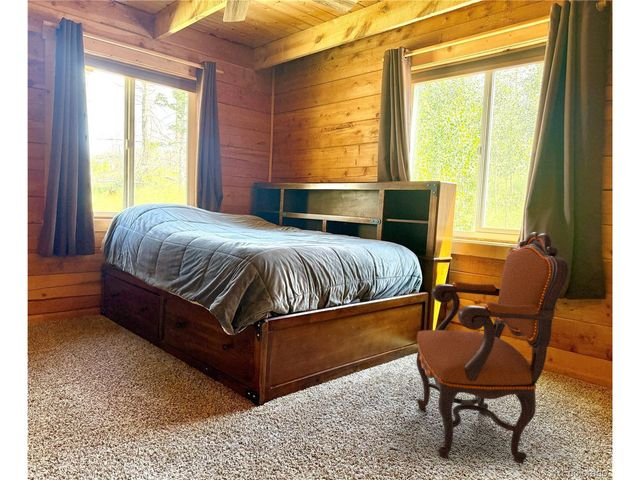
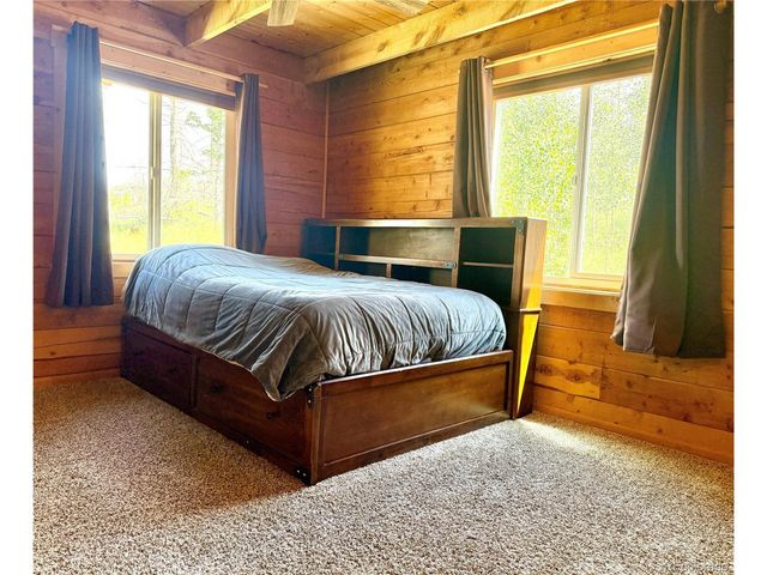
- armchair [416,231,569,464]
